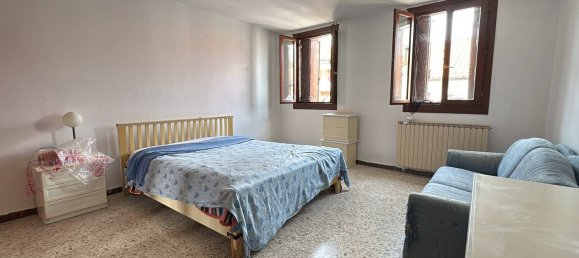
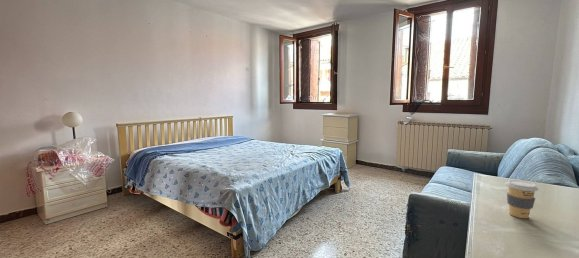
+ coffee cup [505,179,540,219]
